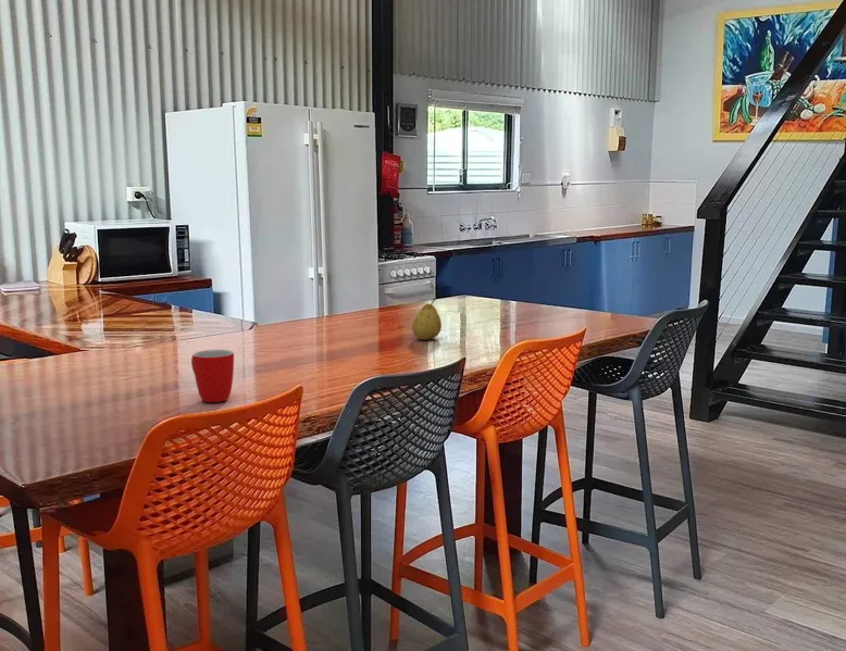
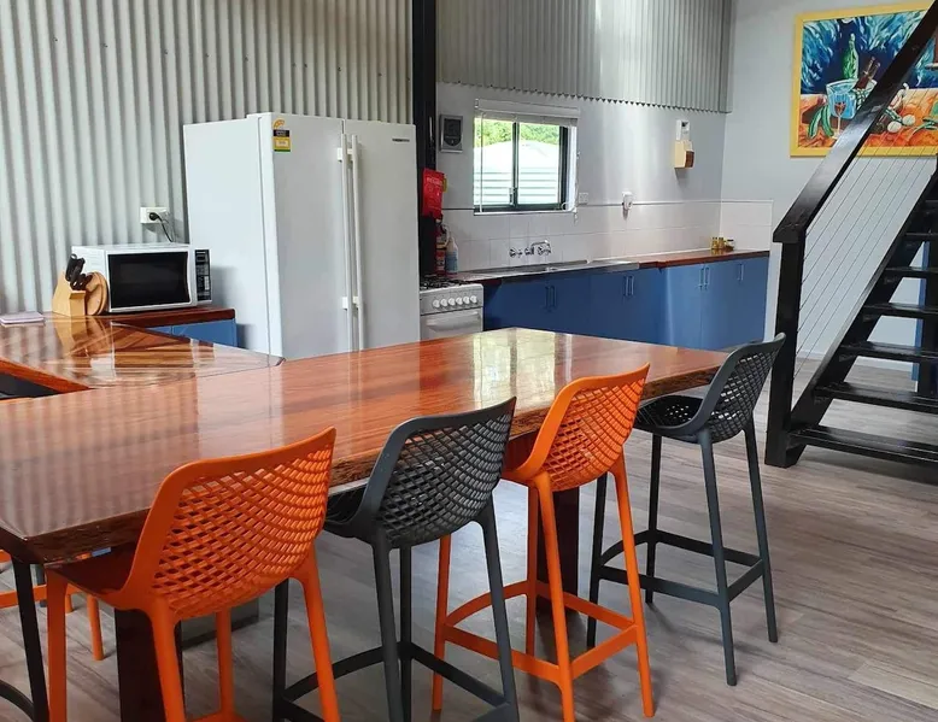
- fruit [411,297,443,341]
- mug [190,349,235,403]
